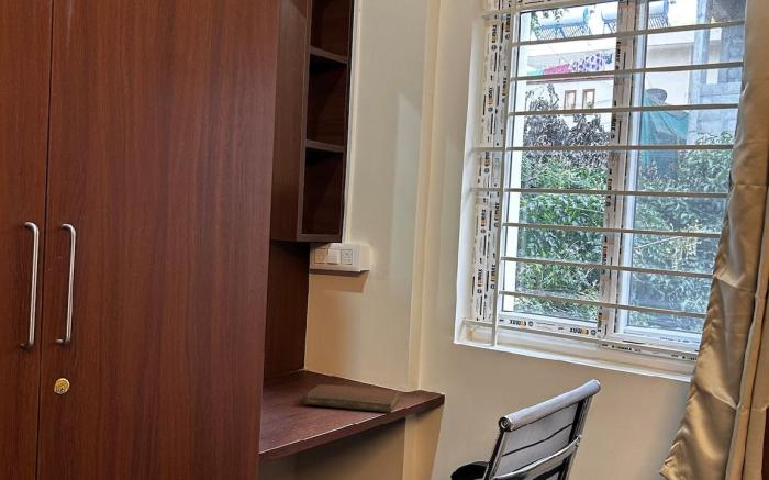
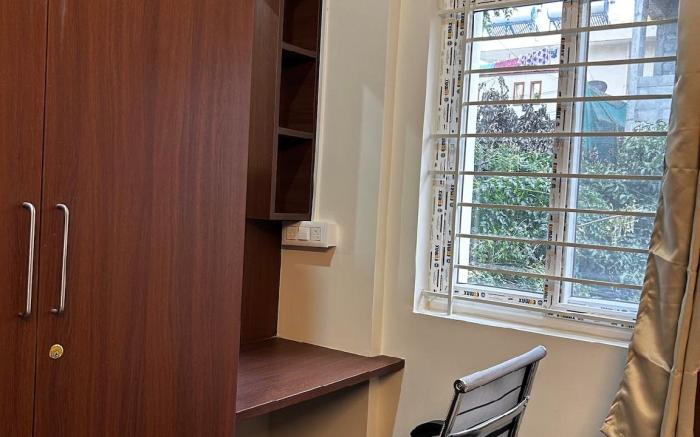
- notebook [303,383,401,413]
